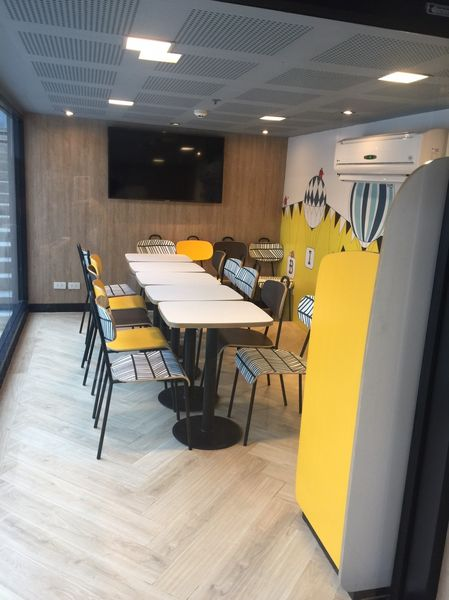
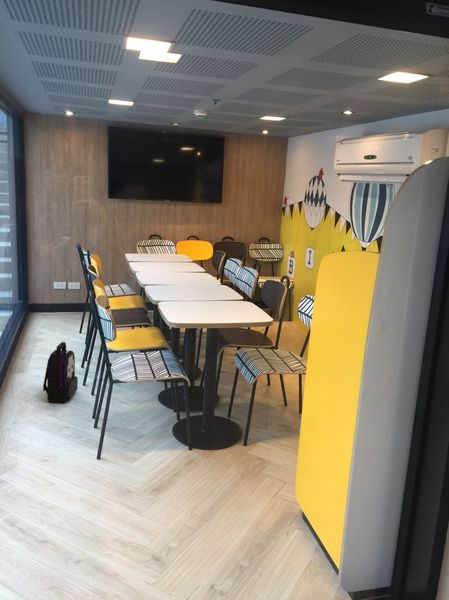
+ backpack [42,341,79,404]
